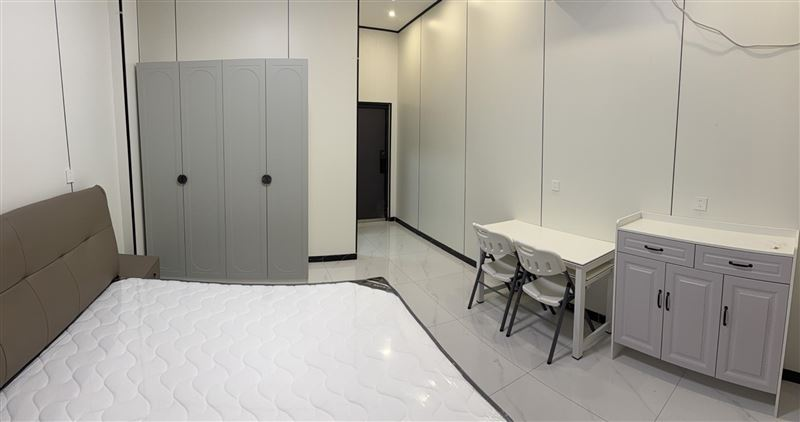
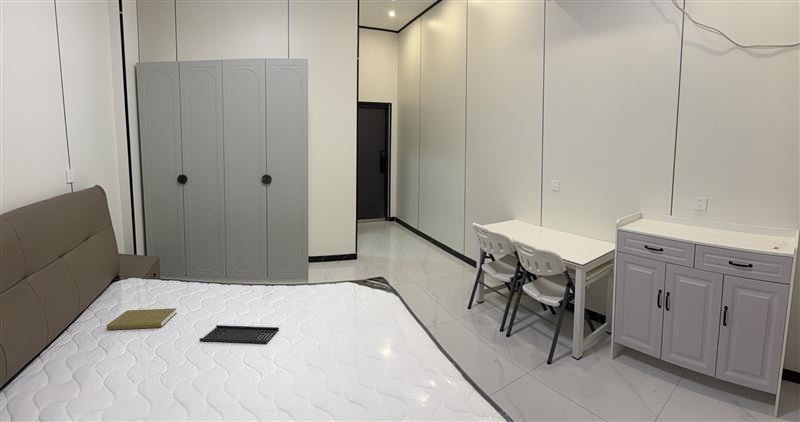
+ tray [198,324,280,345]
+ book [105,307,178,331]
